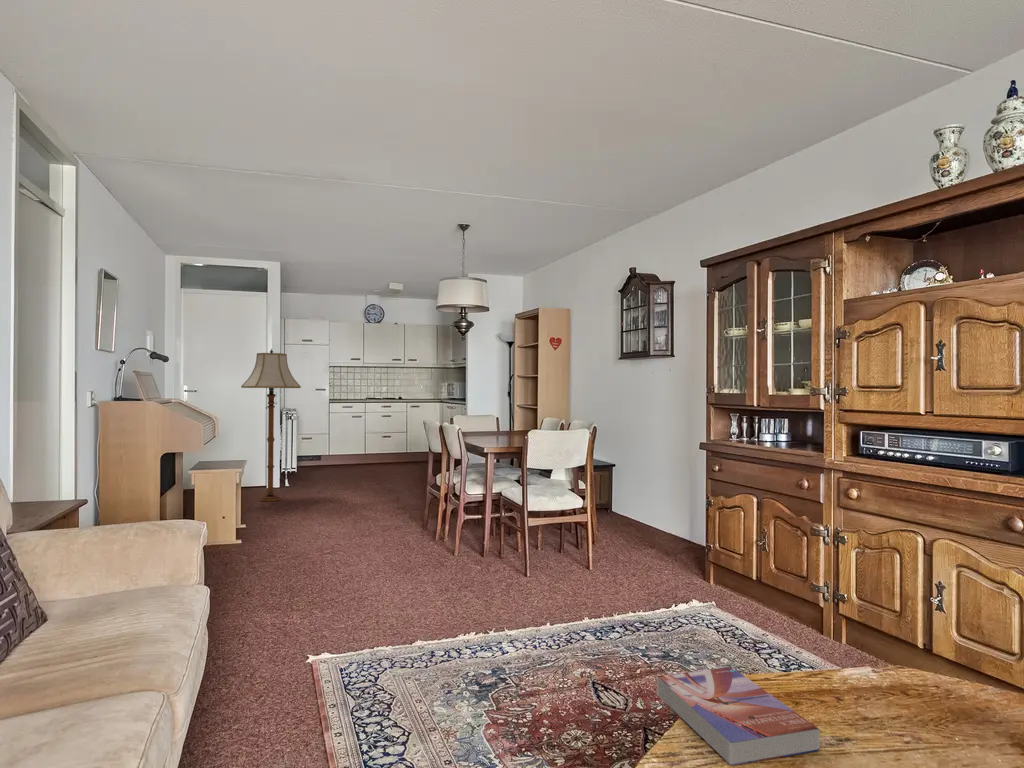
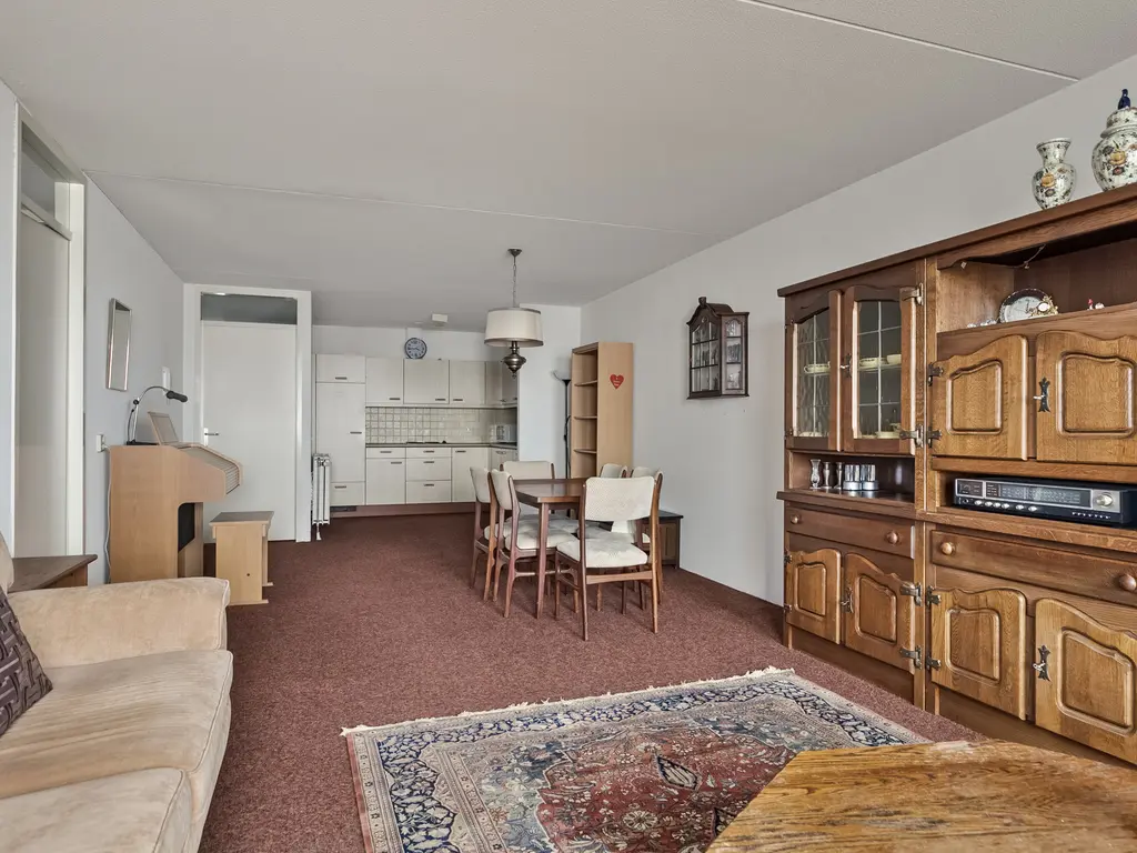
- floor lamp [240,348,302,502]
- textbook [656,666,821,767]
